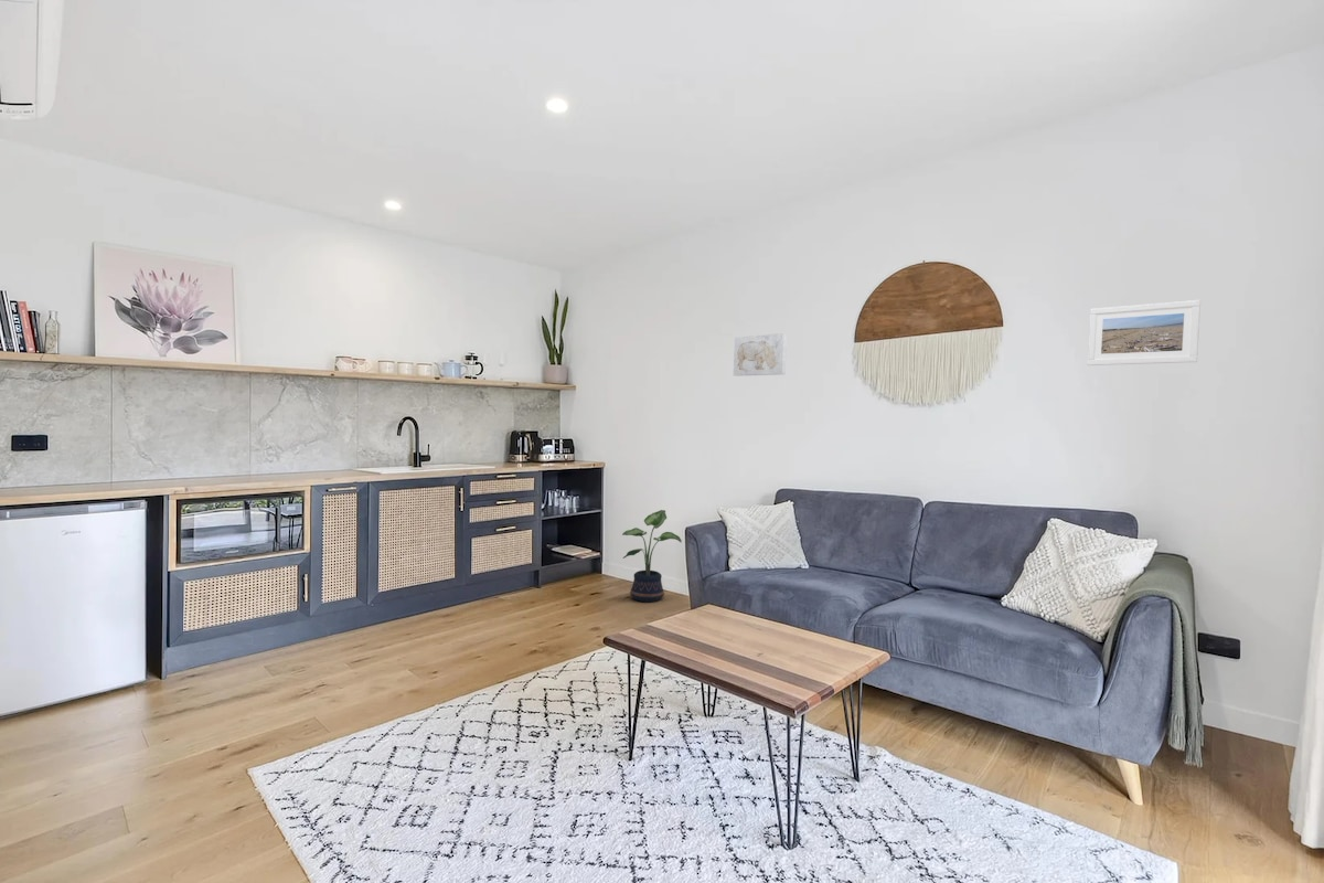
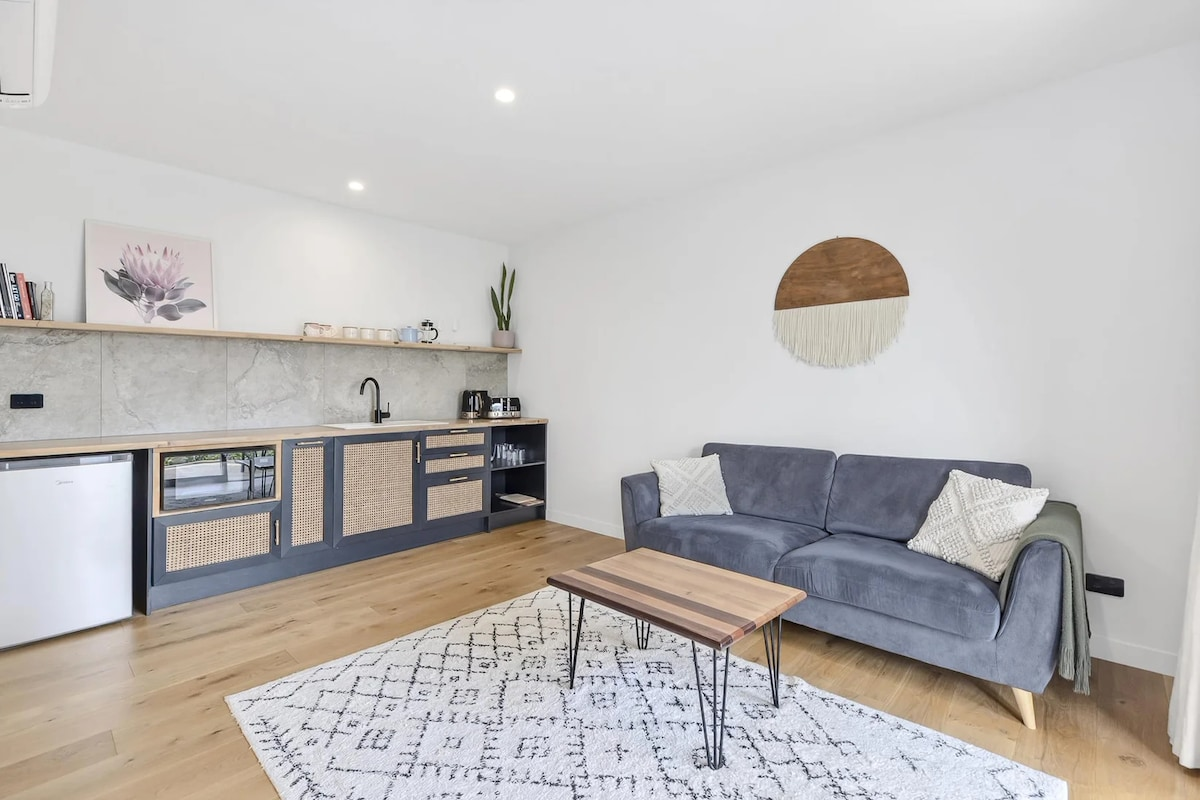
- potted plant [621,509,683,603]
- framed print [1087,299,1202,366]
- wall art [733,332,788,376]
